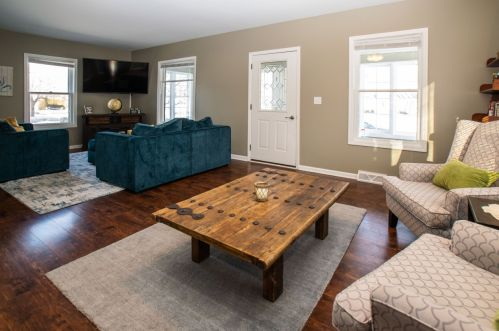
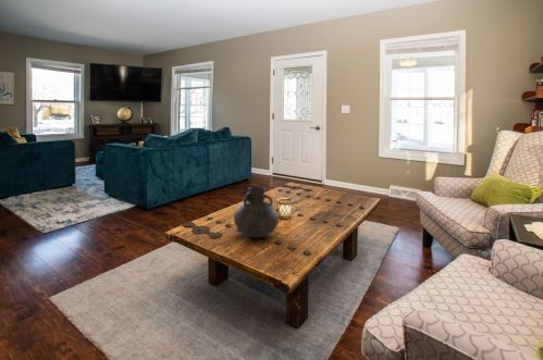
+ vase [233,186,280,239]
